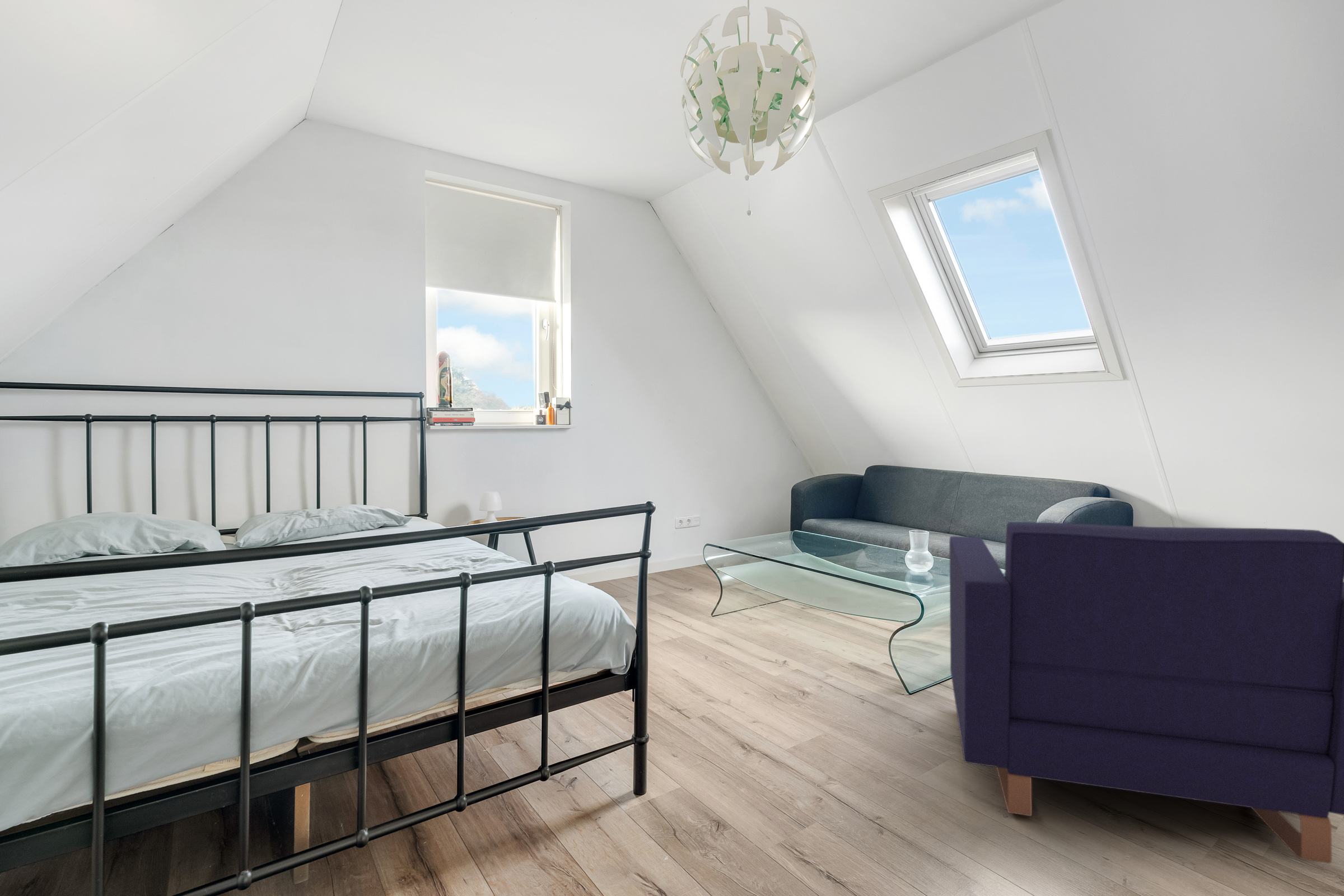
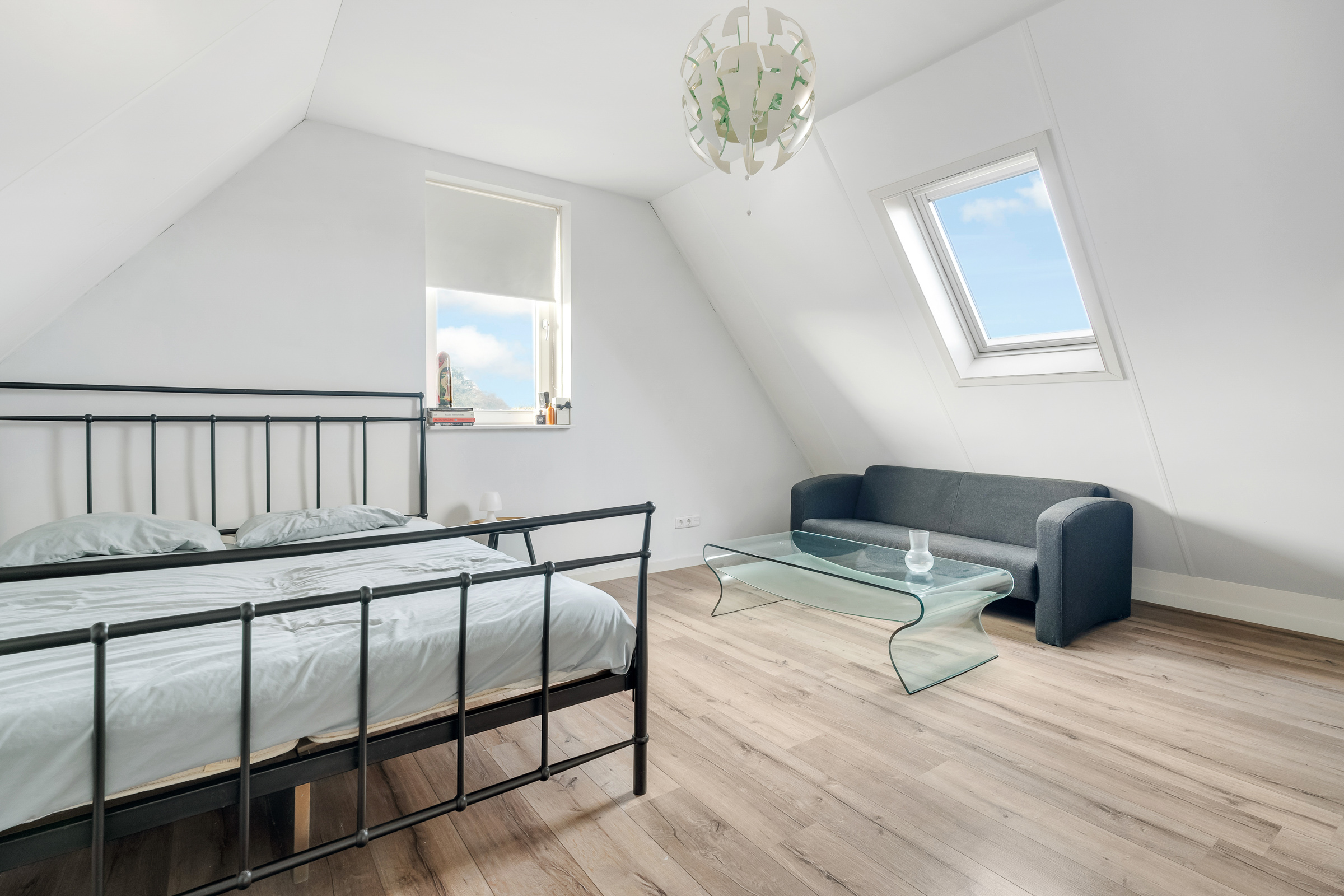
- armchair [949,521,1344,864]
